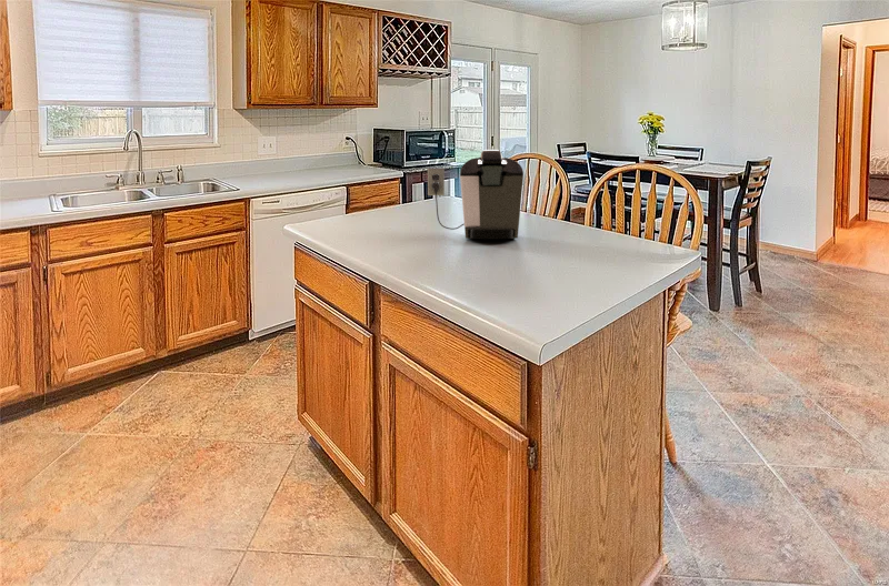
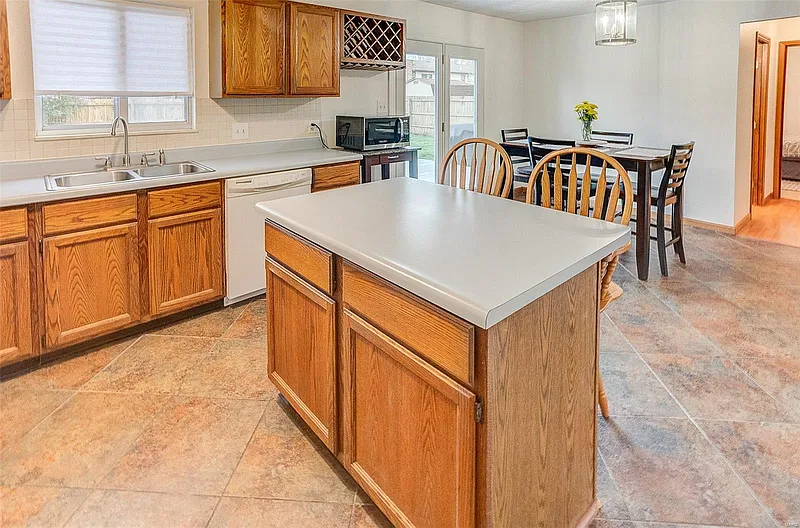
- coffee maker [427,149,525,240]
